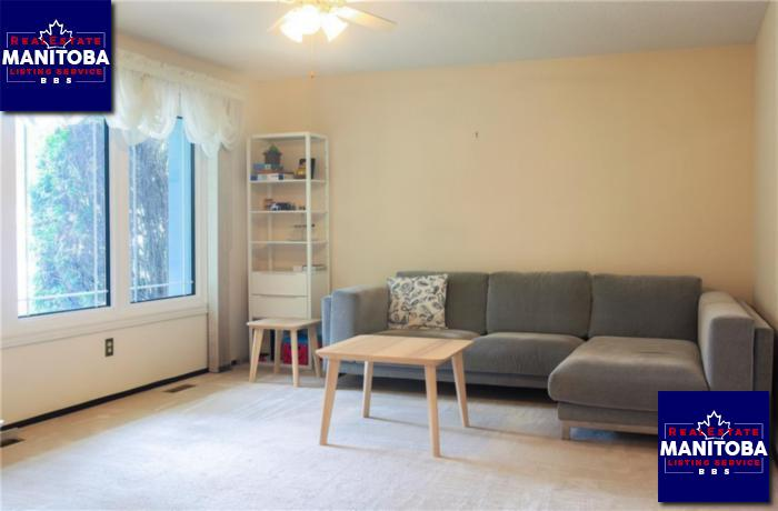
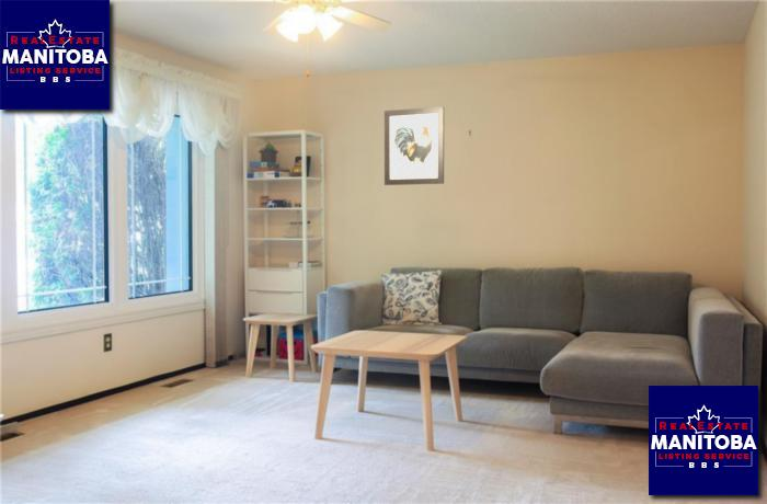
+ wall art [384,106,445,186]
